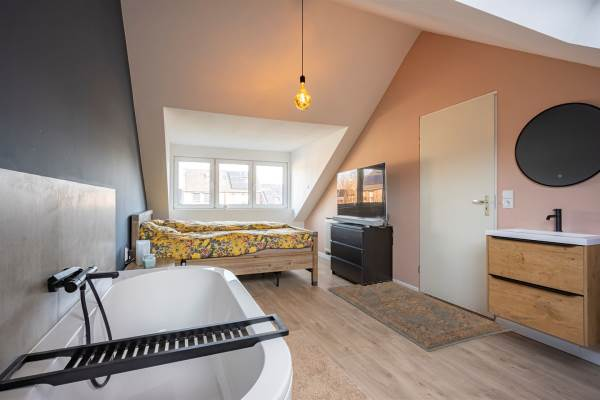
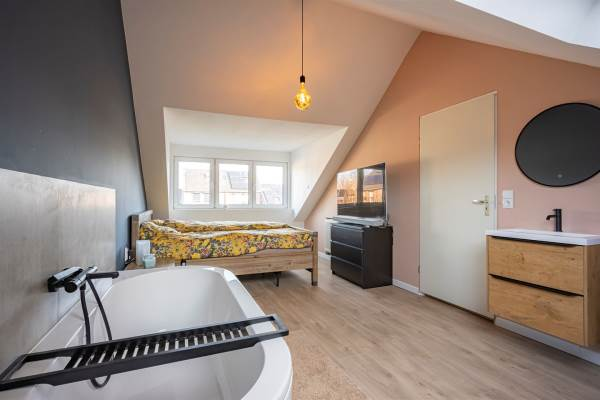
- rug [327,280,514,353]
